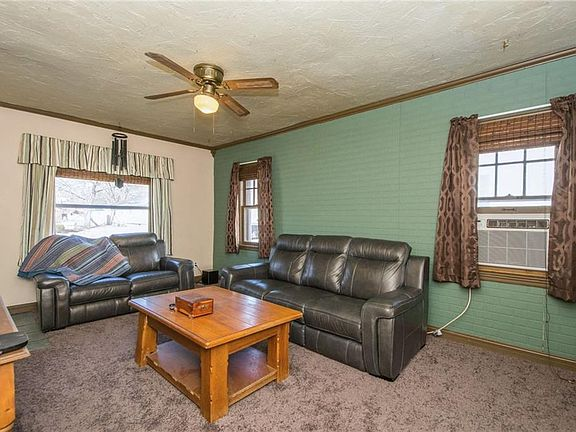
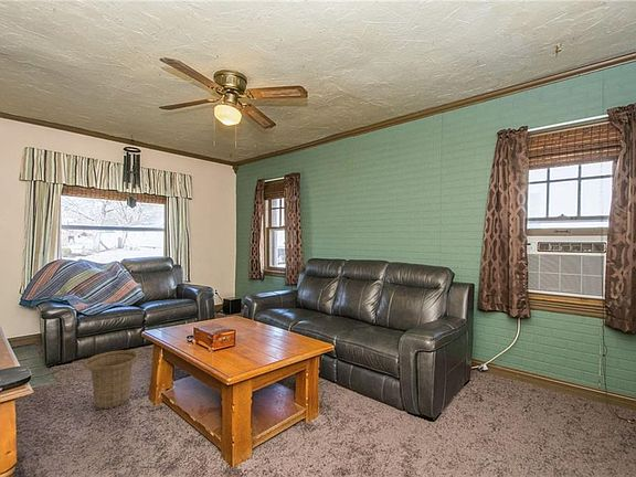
+ basket [83,349,140,411]
